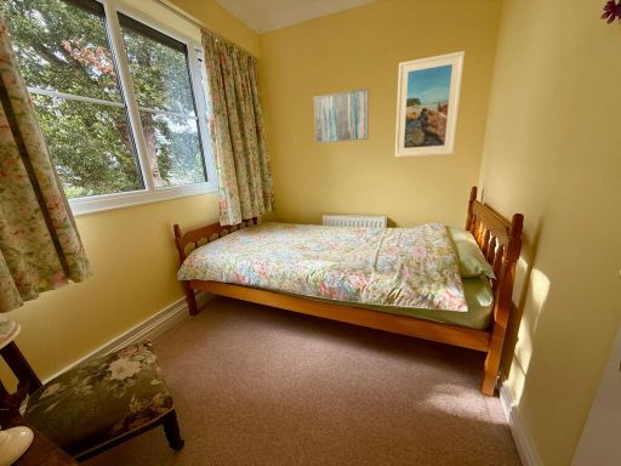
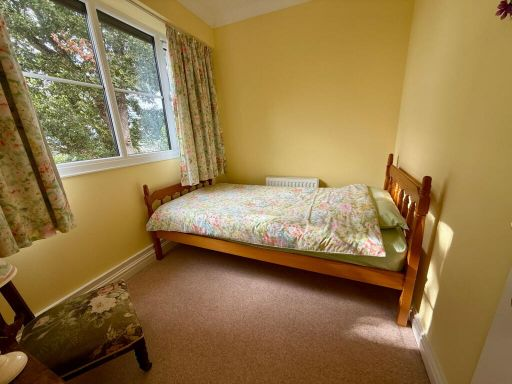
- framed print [394,50,466,158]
- wall art [313,87,370,144]
